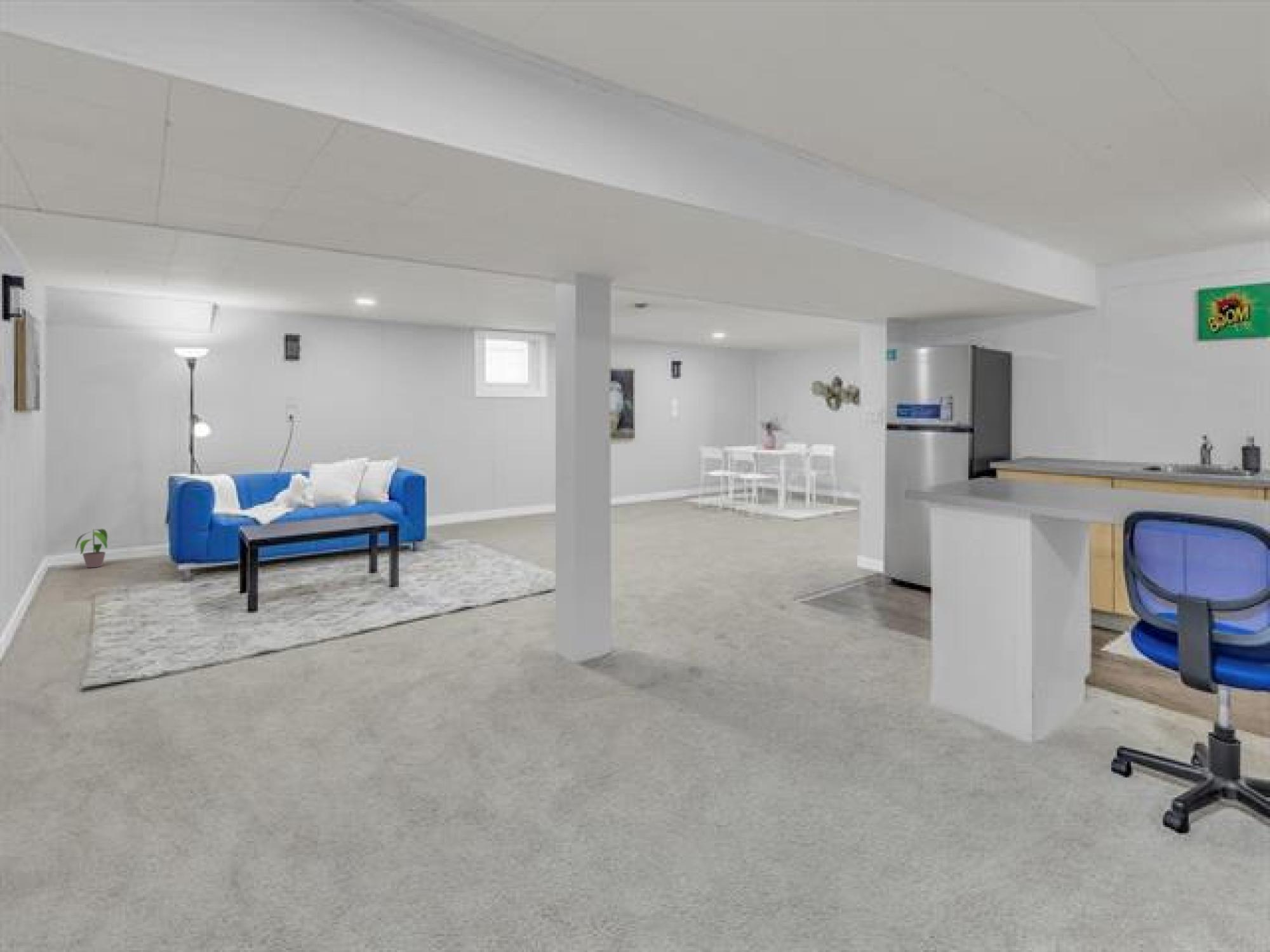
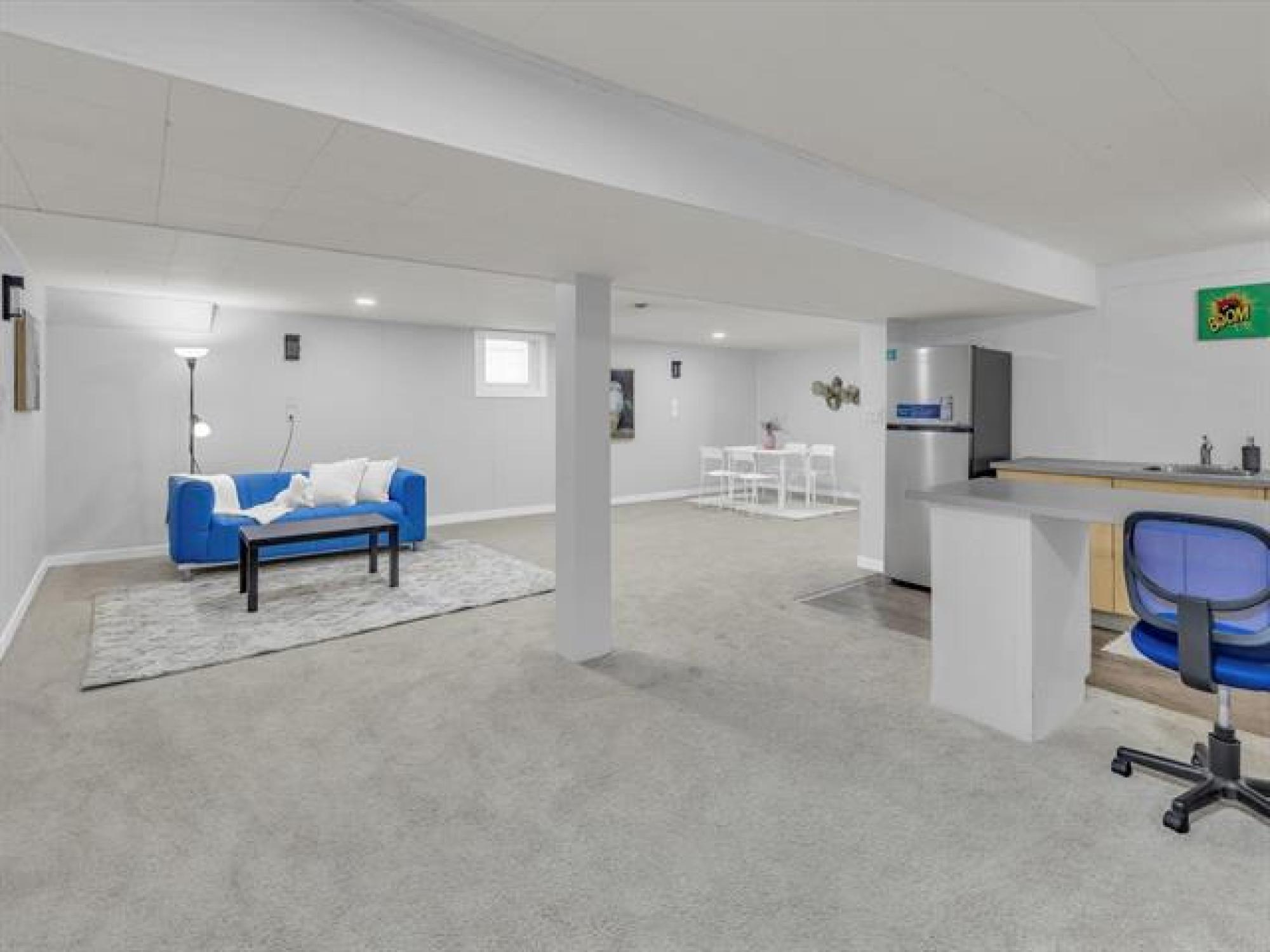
- potted plant [74,528,108,568]
